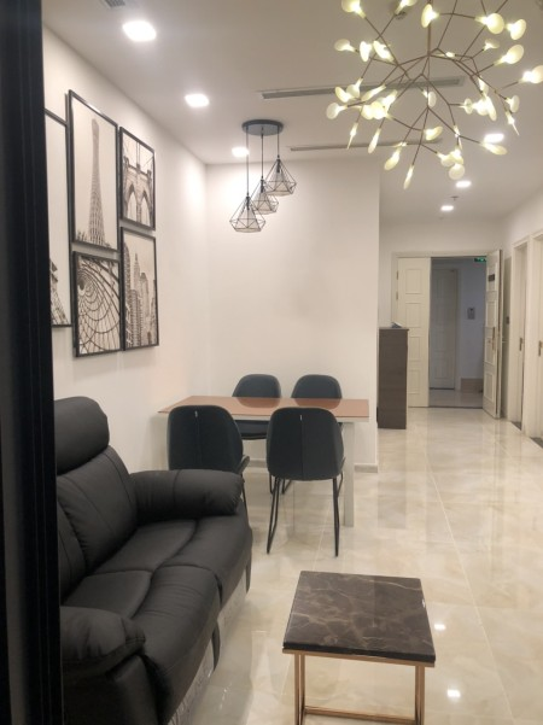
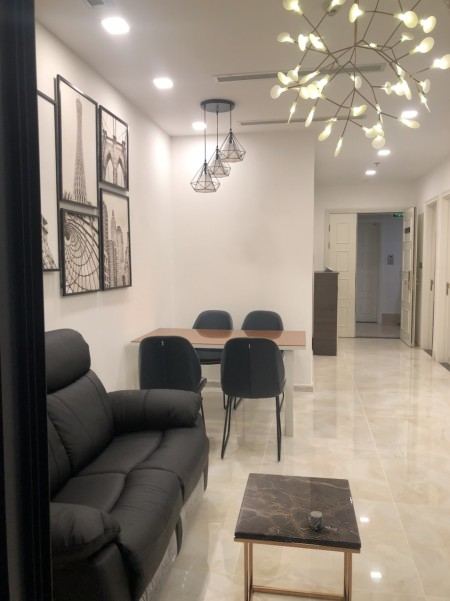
+ mug [305,510,338,531]
